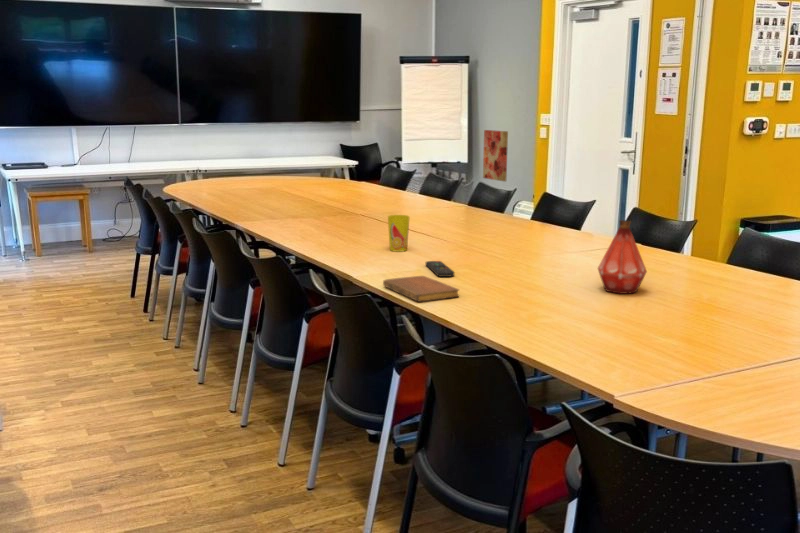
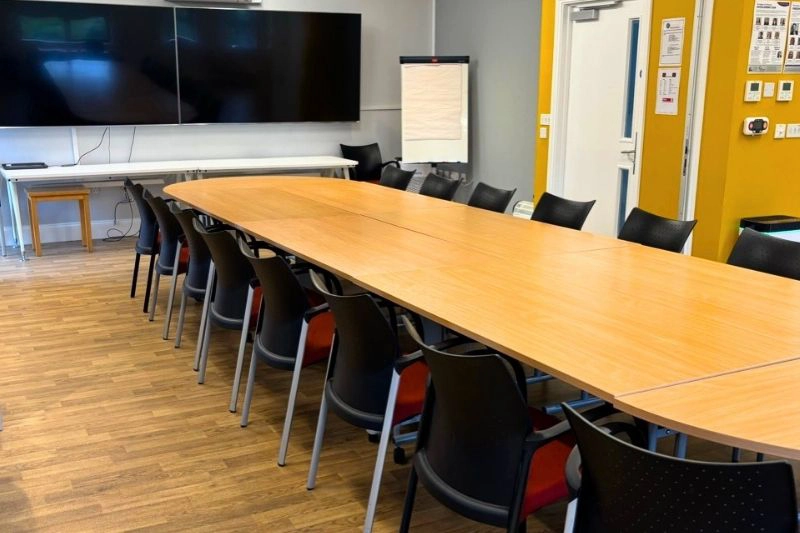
- bottle [597,219,648,295]
- wall art [482,129,509,183]
- remote control [425,260,455,278]
- notebook [382,275,460,303]
- cup [387,214,411,253]
